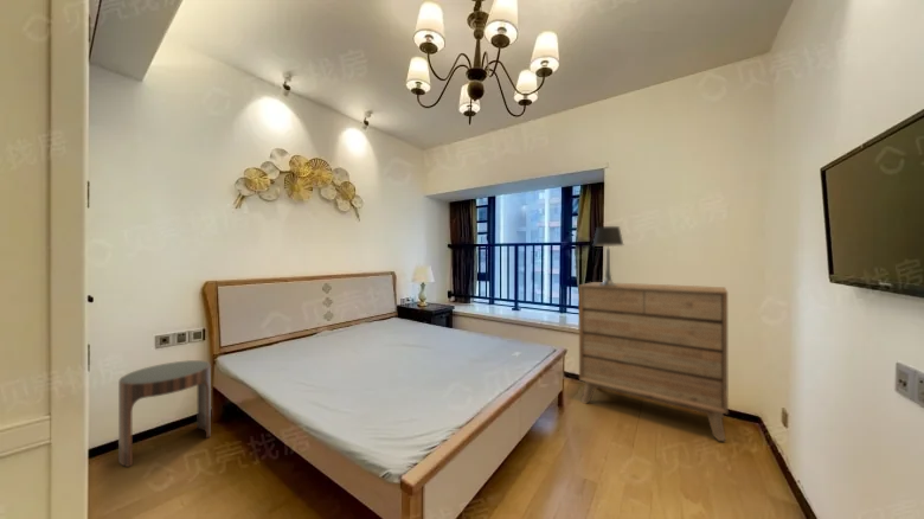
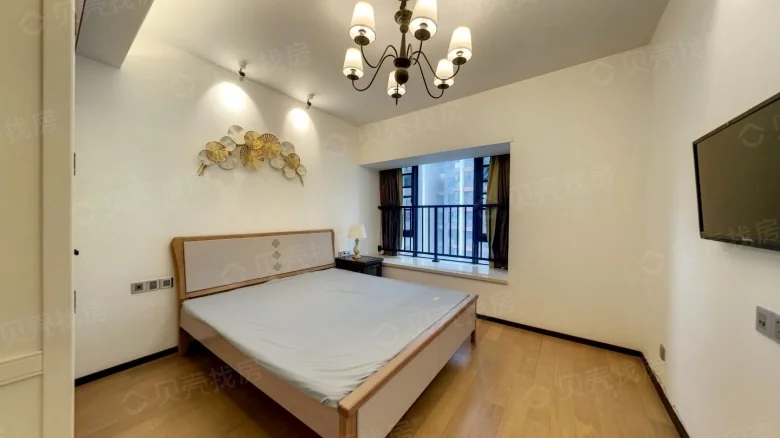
- dresser [578,281,730,442]
- table lamp [592,225,624,286]
- side table [117,359,212,468]
